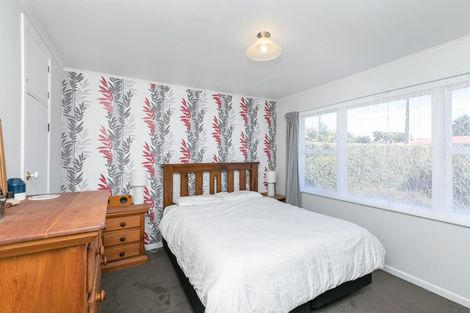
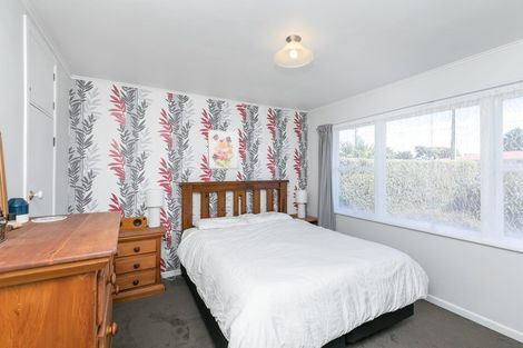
+ wall art [207,129,239,170]
